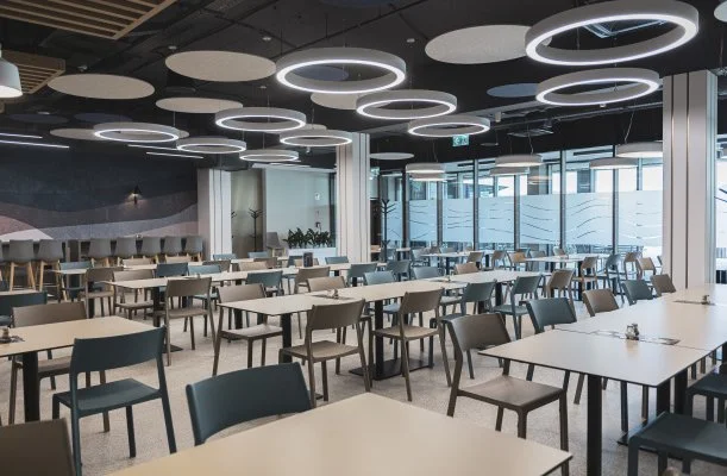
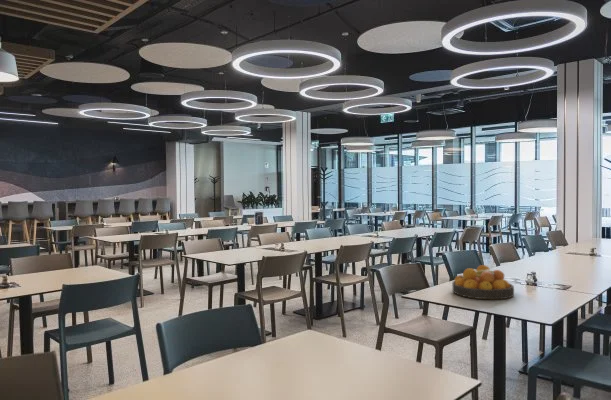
+ fruit bowl [451,264,515,300]
